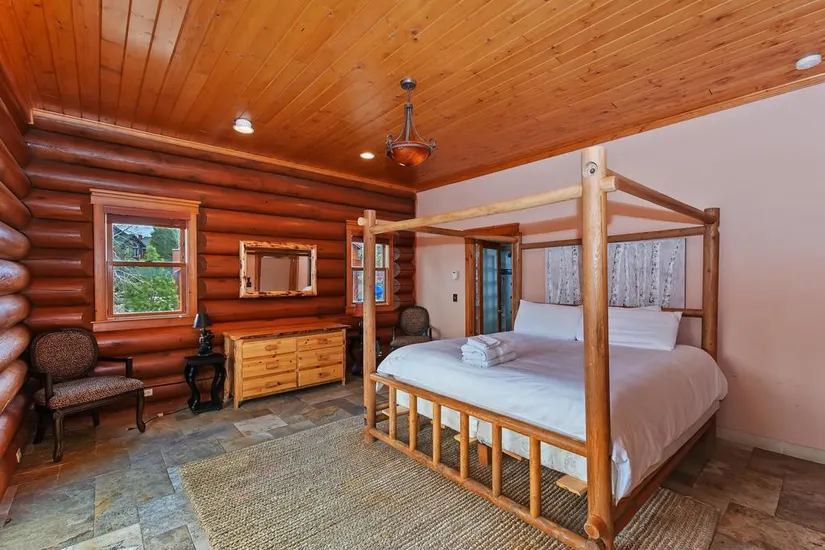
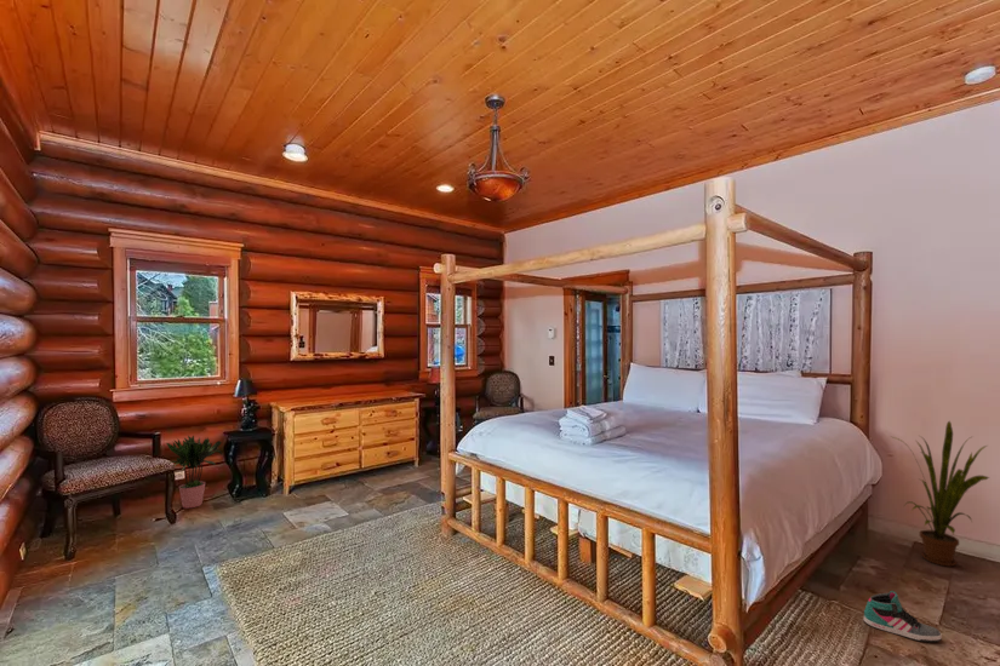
+ potted plant [165,435,223,510]
+ house plant [888,420,990,568]
+ sneaker [863,590,943,643]
